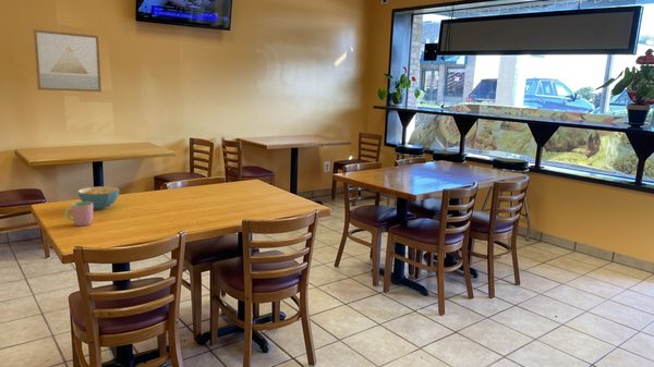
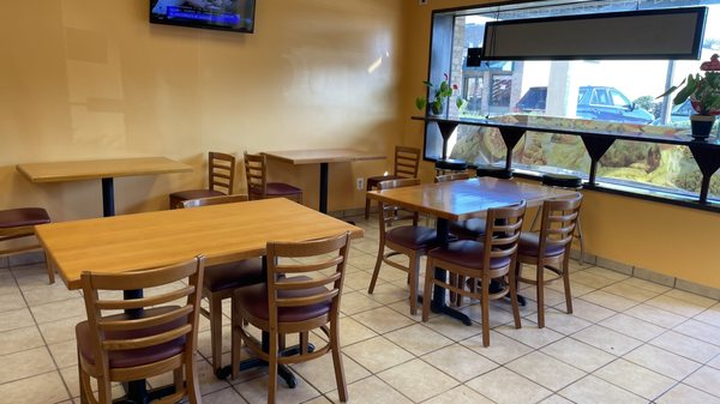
- cereal bowl [76,185,120,210]
- cup [64,200,94,227]
- wall art [33,28,102,93]
